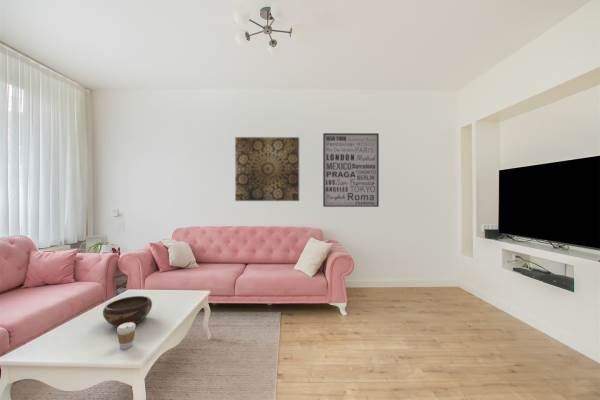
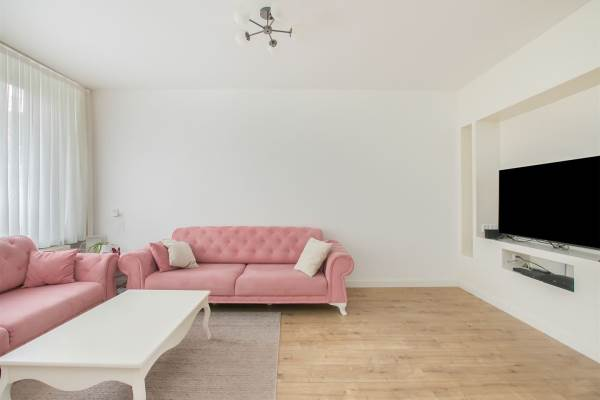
- wall art [234,136,300,202]
- wall art [322,132,380,208]
- coffee cup [116,322,137,350]
- decorative bowl [102,295,153,328]
